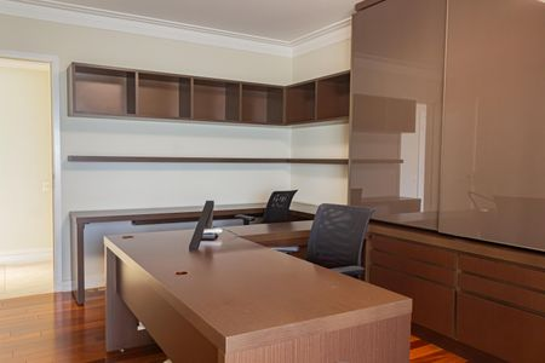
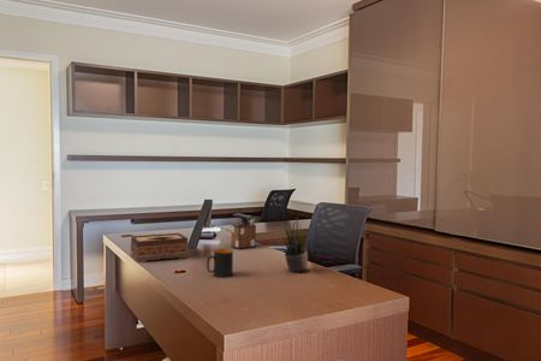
+ tissue box [130,232,190,264]
+ mug [206,248,234,278]
+ desk organizer [230,215,257,250]
+ potted plant [281,217,309,273]
